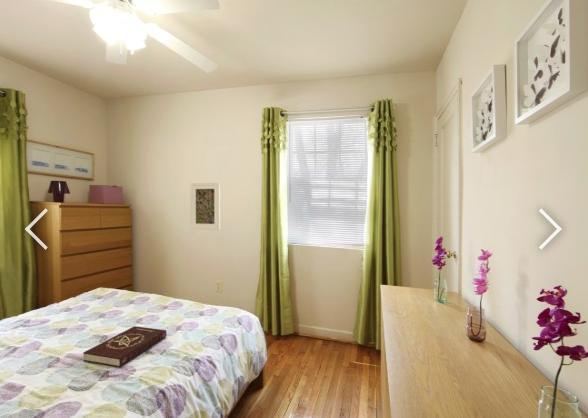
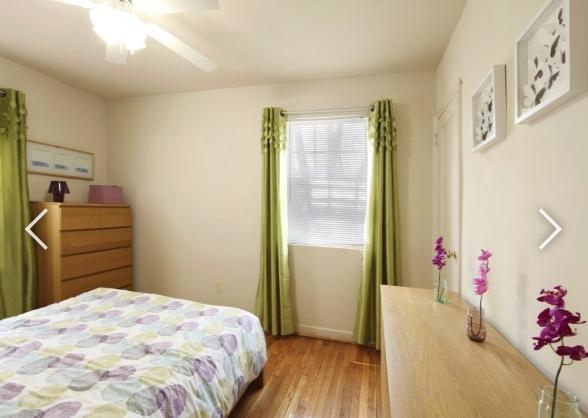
- book [82,325,167,368]
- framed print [190,182,221,231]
